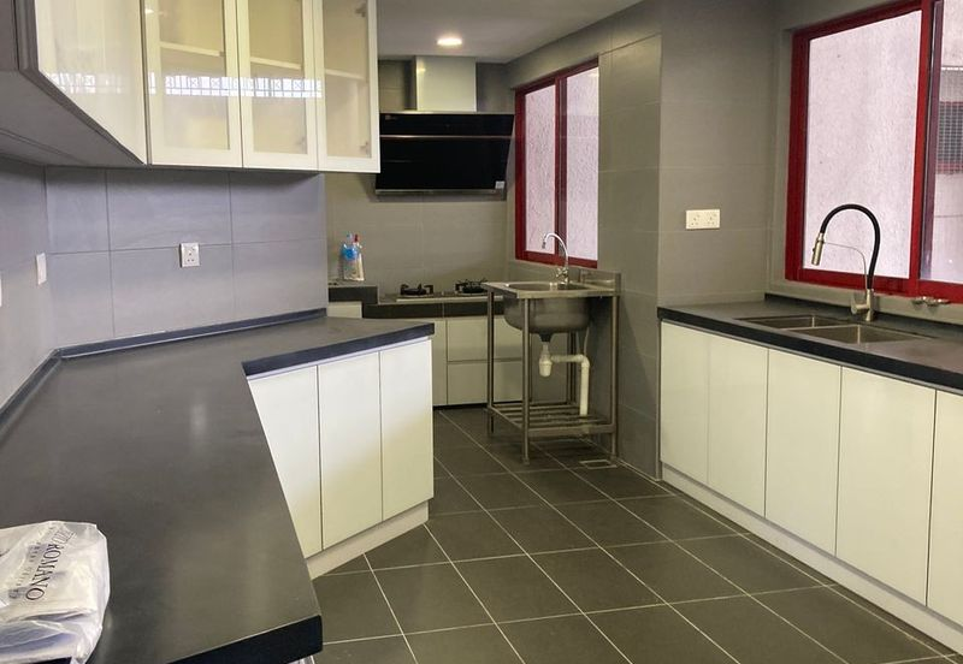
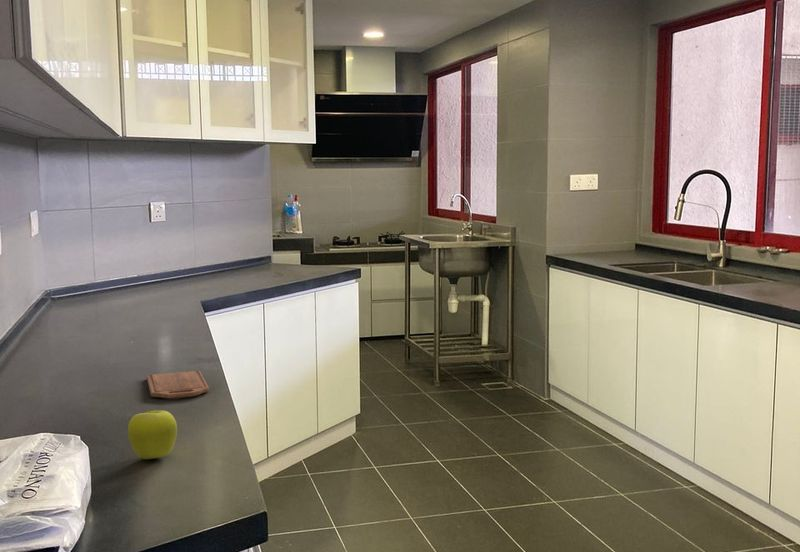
+ fruit [127,408,178,460]
+ cutting board [146,370,210,399]
